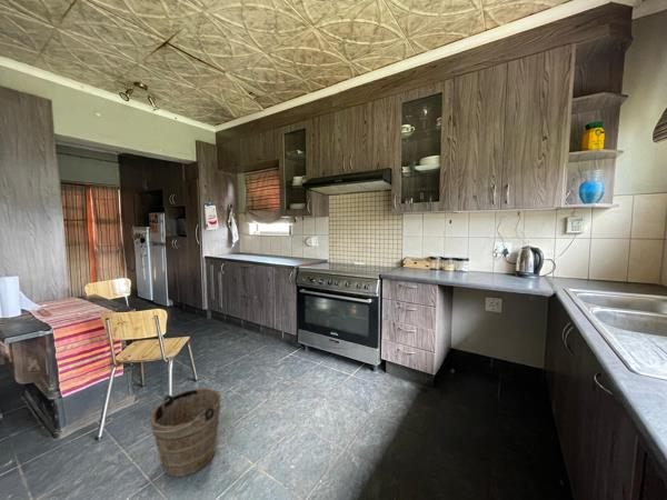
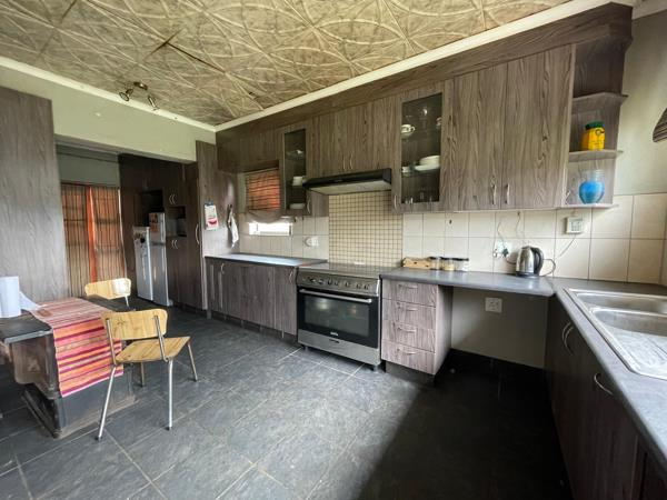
- bucket [140,387,222,478]
